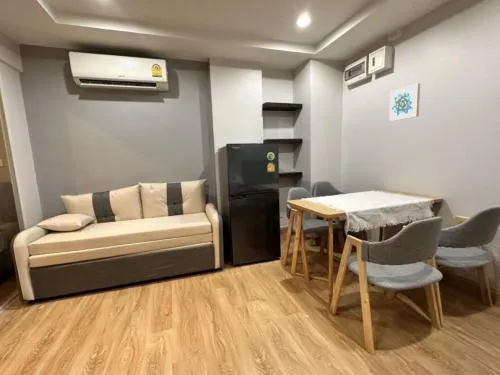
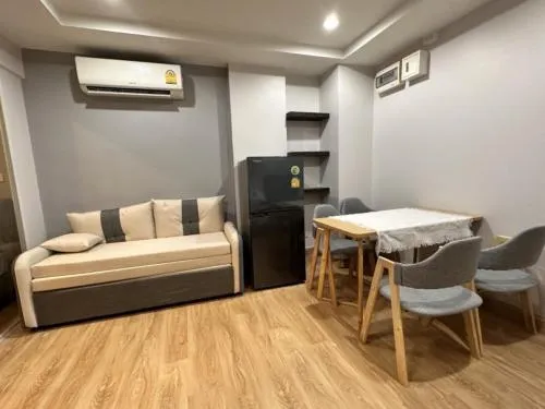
- wall art [388,82,421,122]
